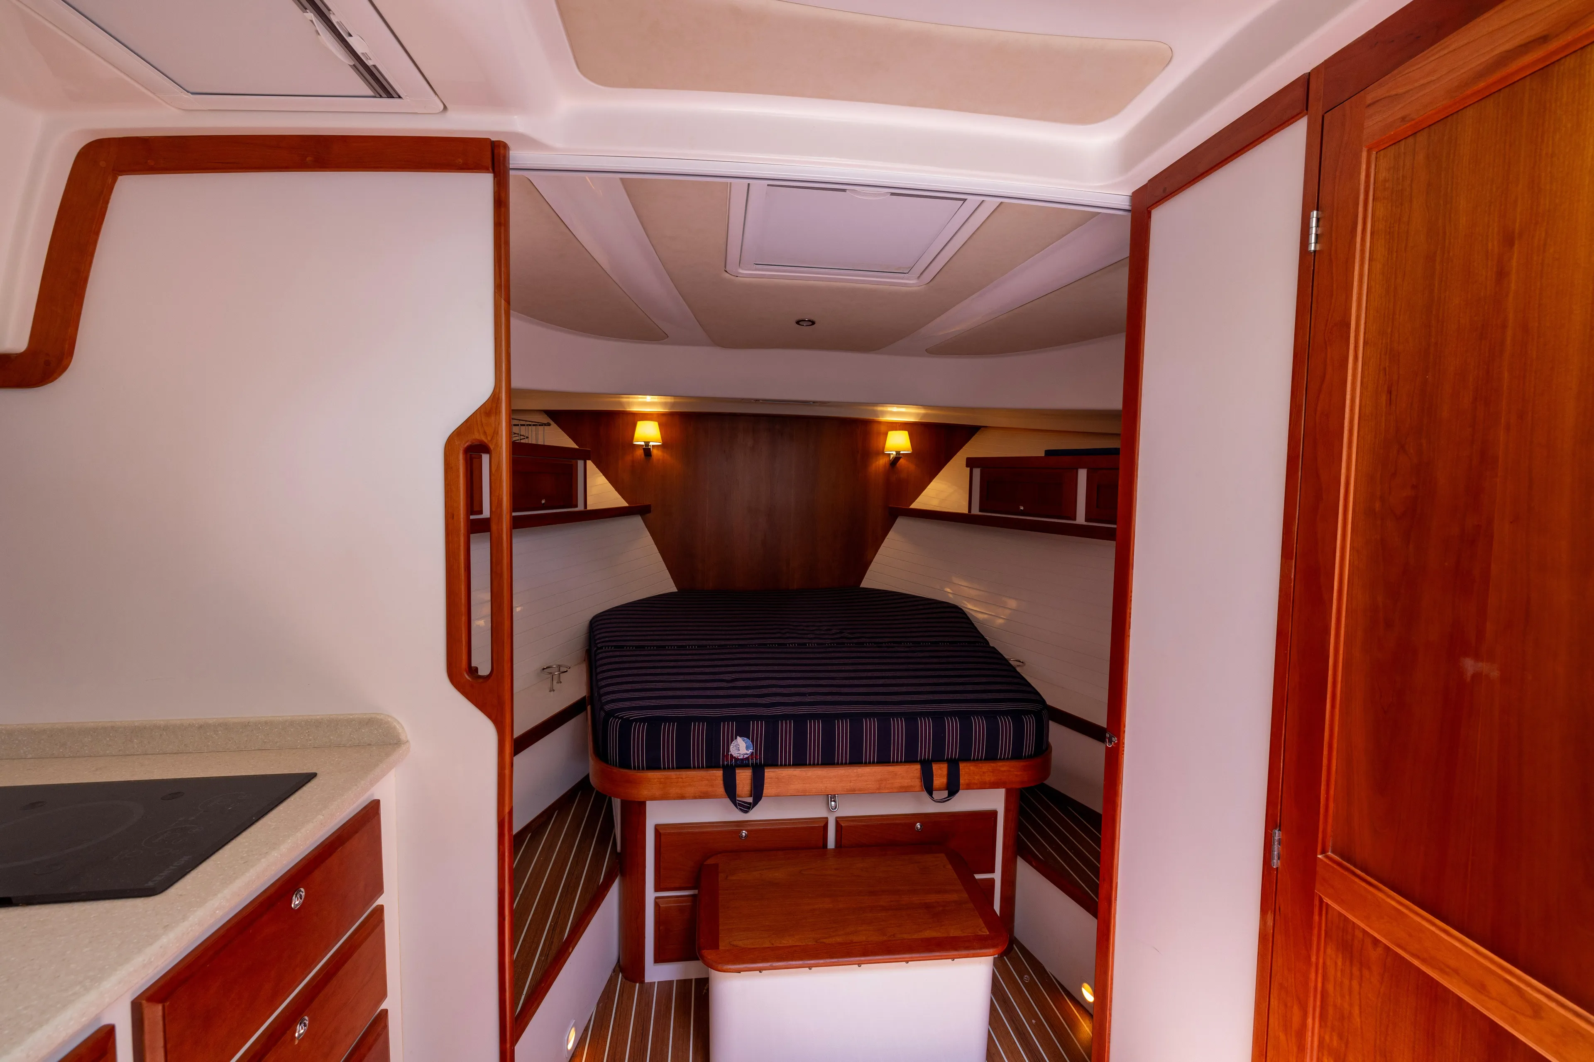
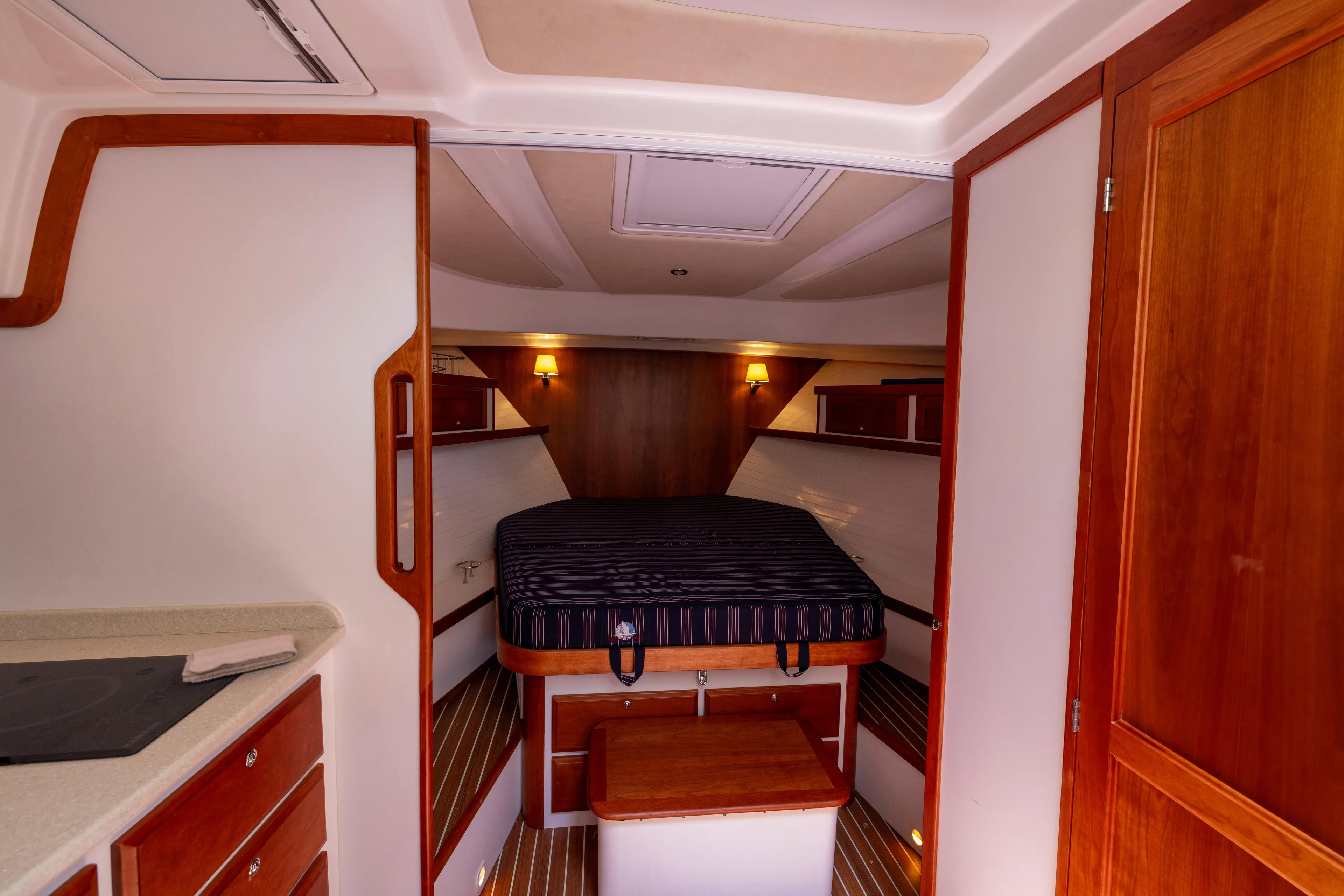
+ washcloth [182,634,298,683]
